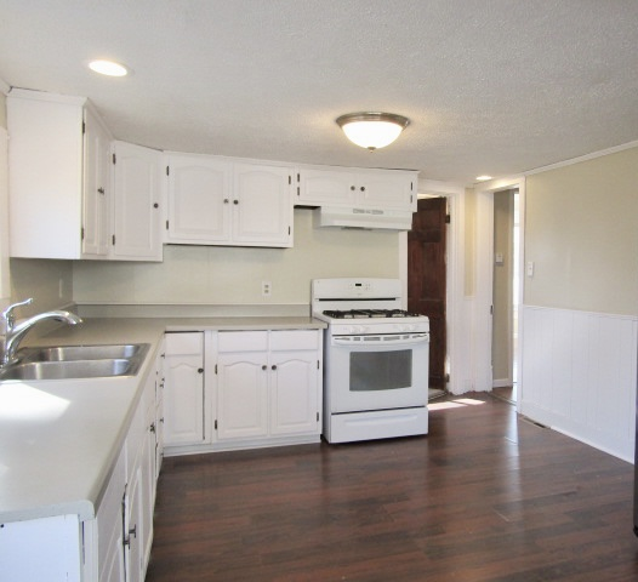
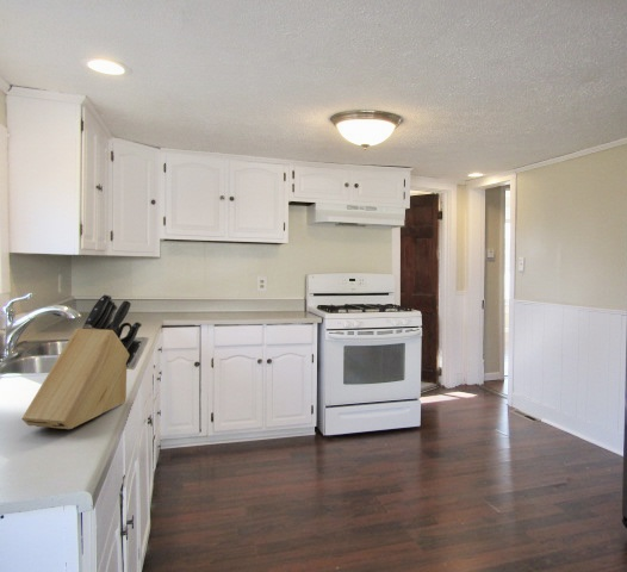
+ knife block [20,293,143,430]
